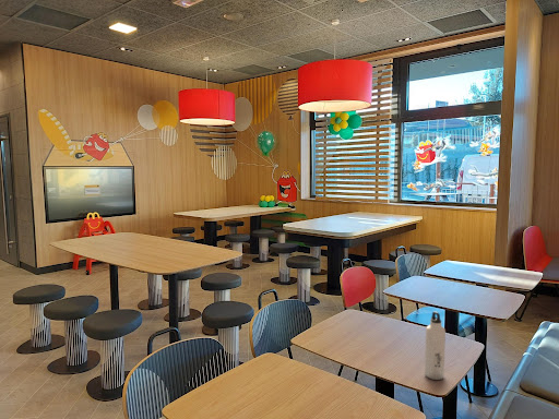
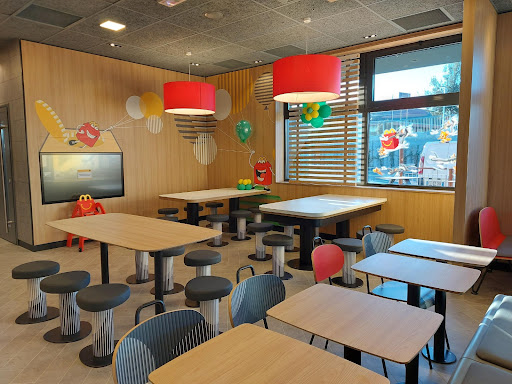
- water bottle [424,311,447,381]
